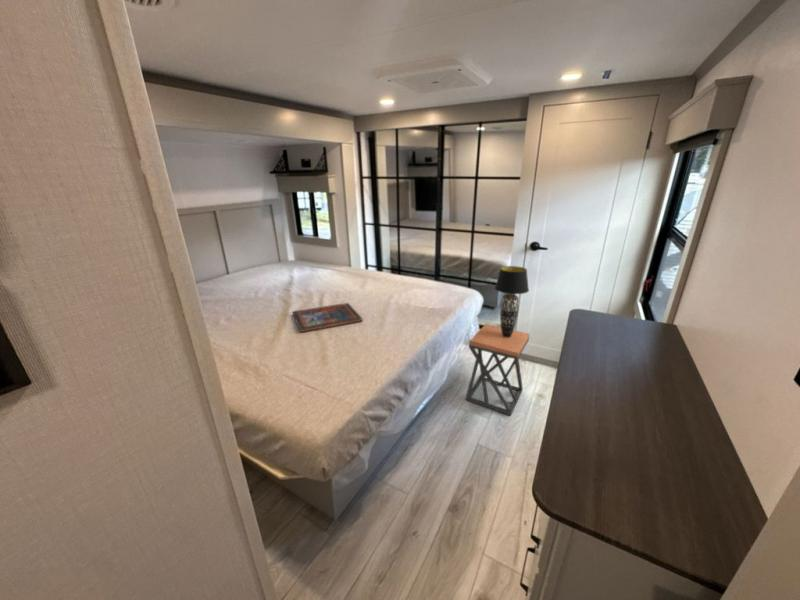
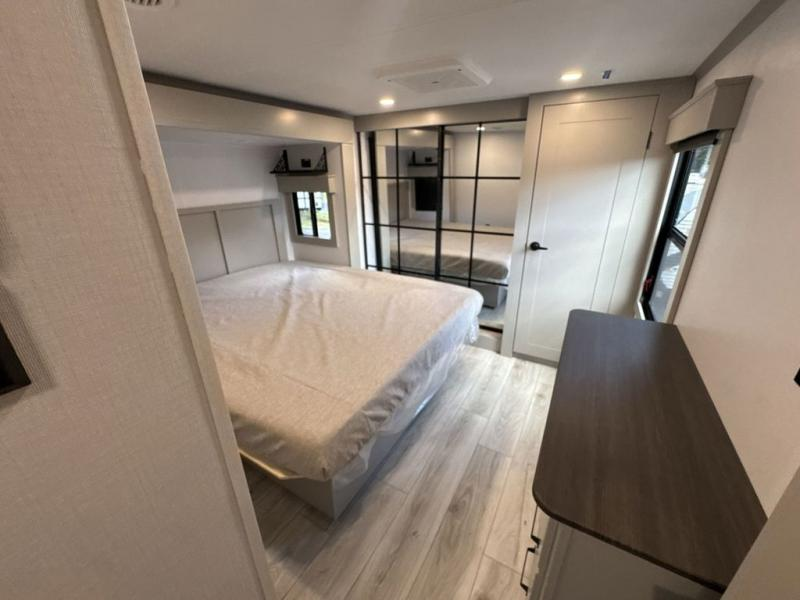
- stool [465,324,531,416]
- table lamp [494,265,530,338]
- religious icon [291,302,364,333]
